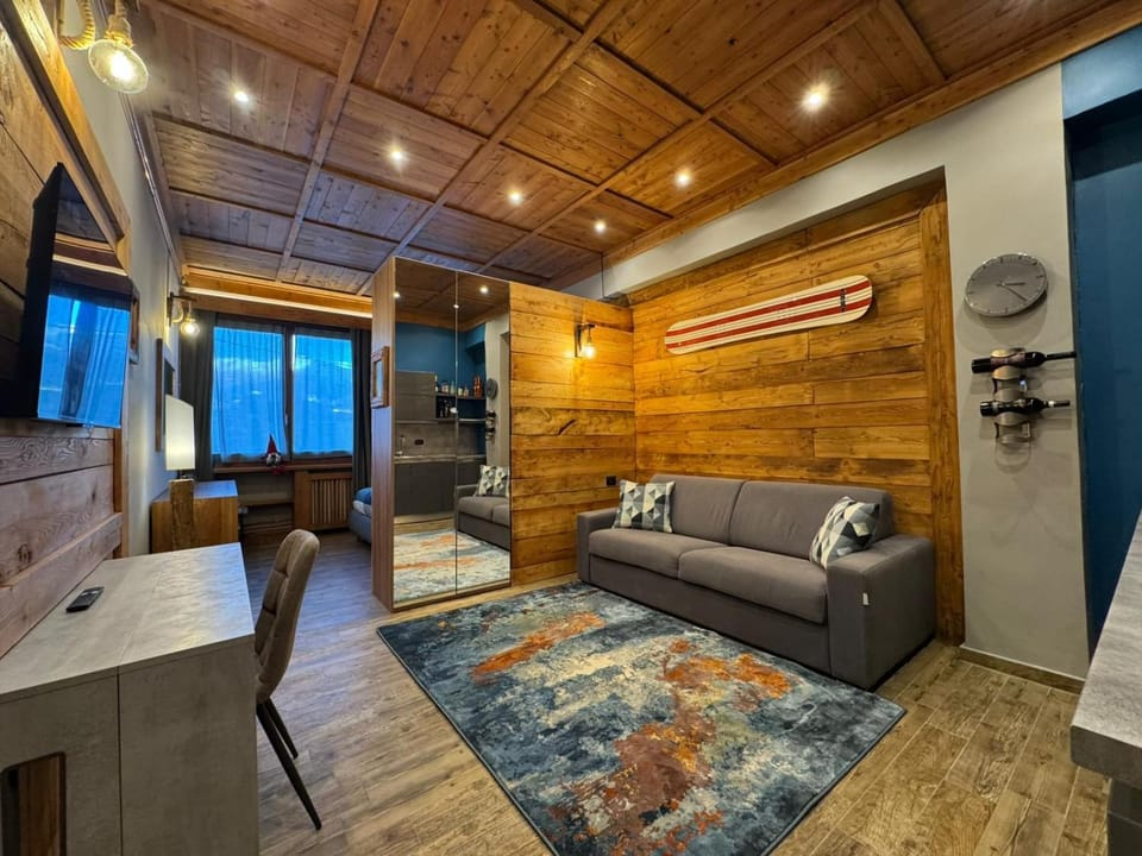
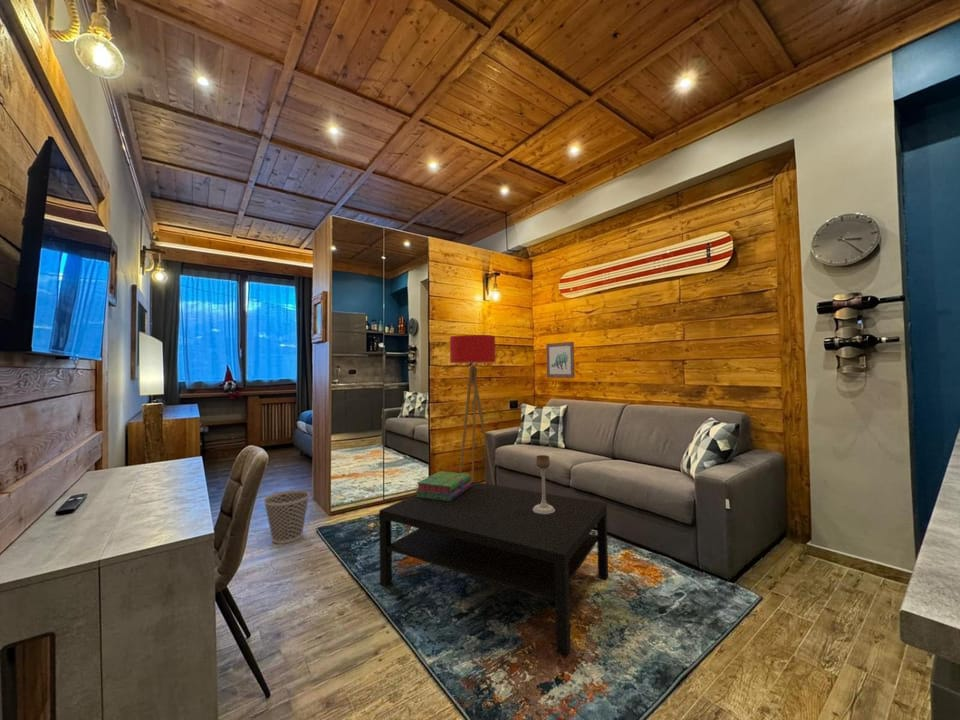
+ wall art [545,341,576,379]
+ stack of books [415,470,472,501]
+ candle holder [533,454,555,514]
+ floor lamp [449,334,497,485]
+ wastebasket [263,489,311,545]
+ coffee table [378,481,609,655]
